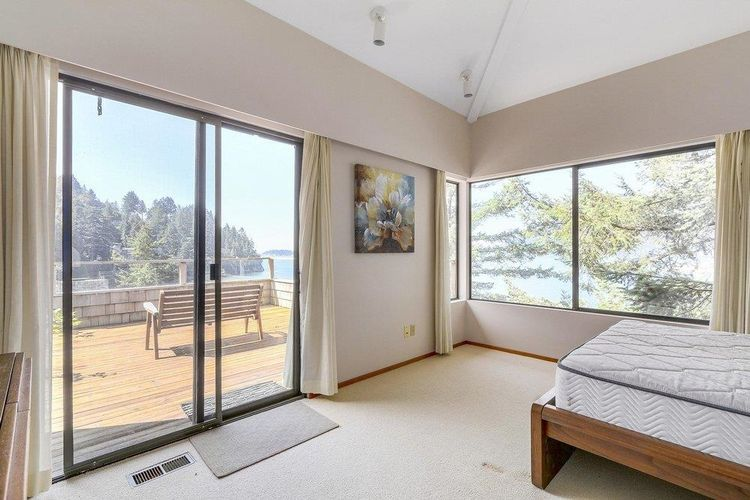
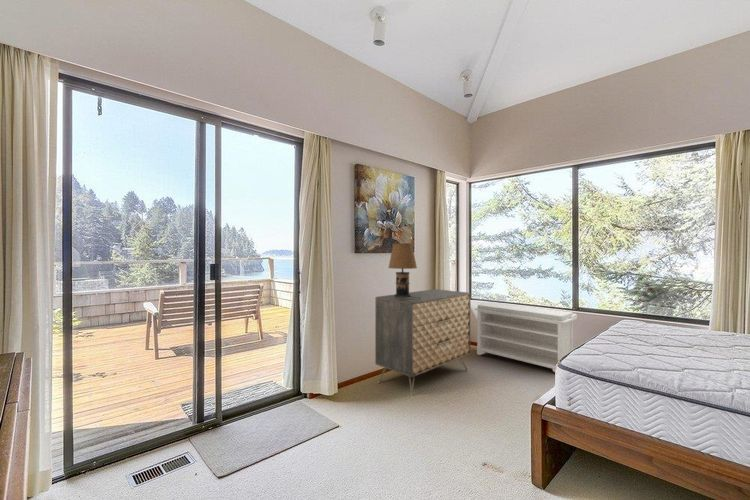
+ table lamp [387,242,421,300]
+ dresser [374,288,471,397]
+ bench [474,301,578,373]
